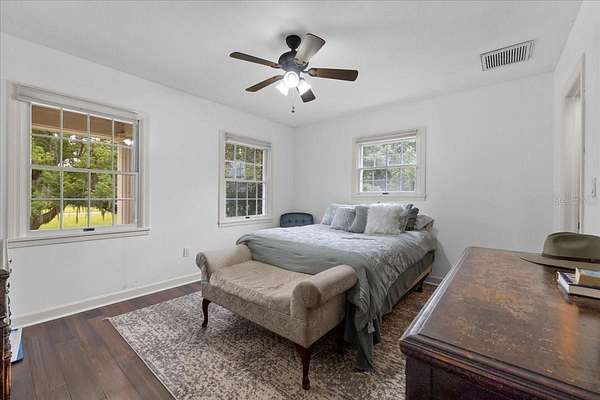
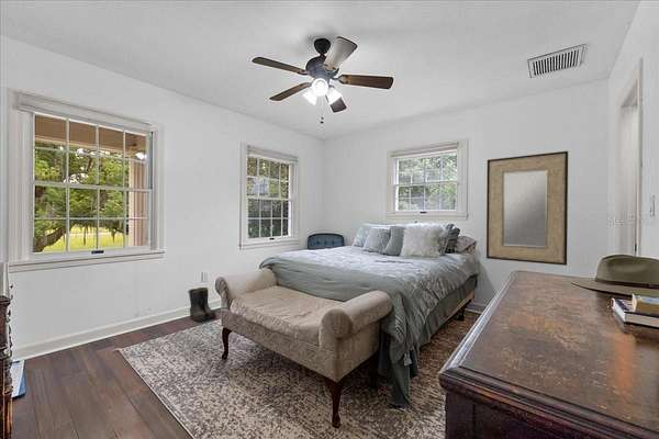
+ home mirror [485,150,569,267]
+ boots [187,286,219,323]
